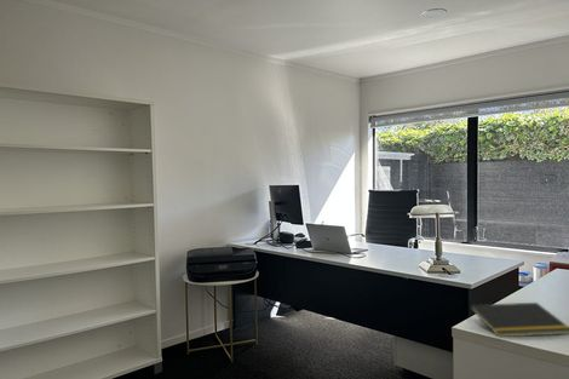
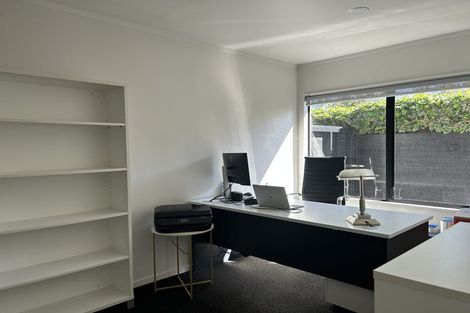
- notepad [467,302,569,338]
